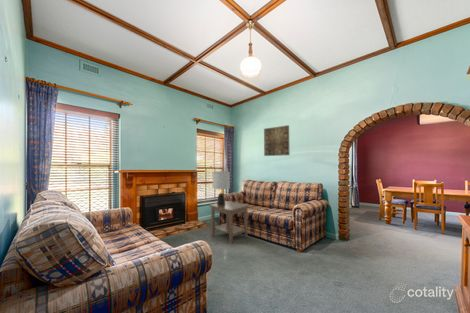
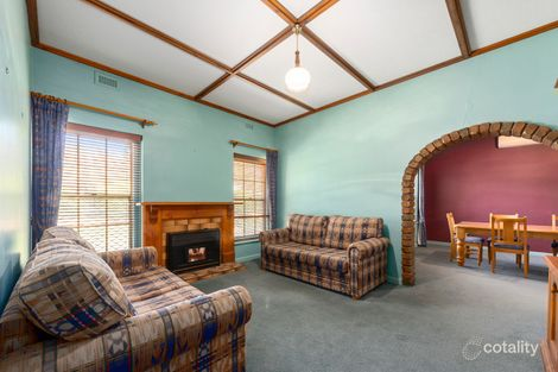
- side table [209,200,250,244]
- wall art [263,124,291,157]
- lamp [212,171,231,205]
